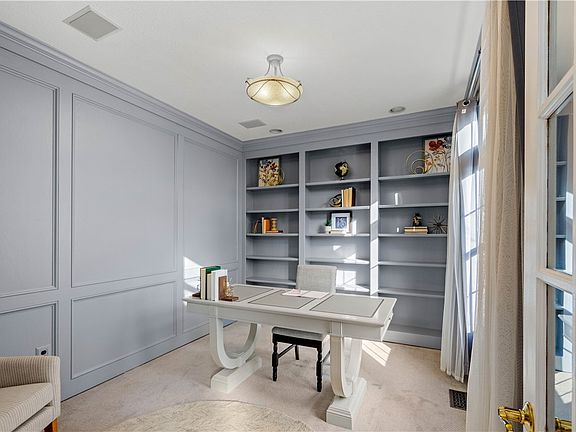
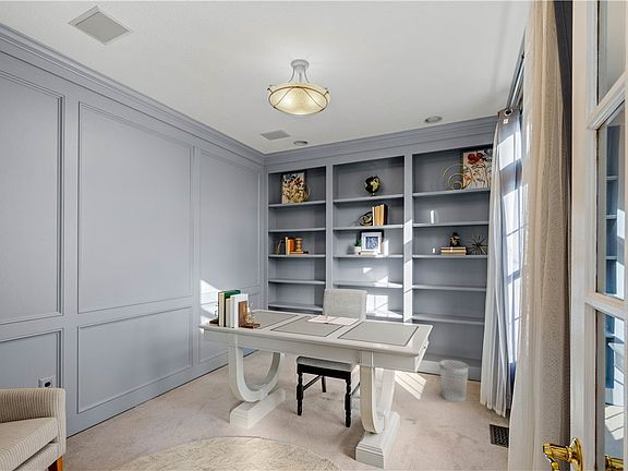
+ wastebasket [438,359,470,403]
